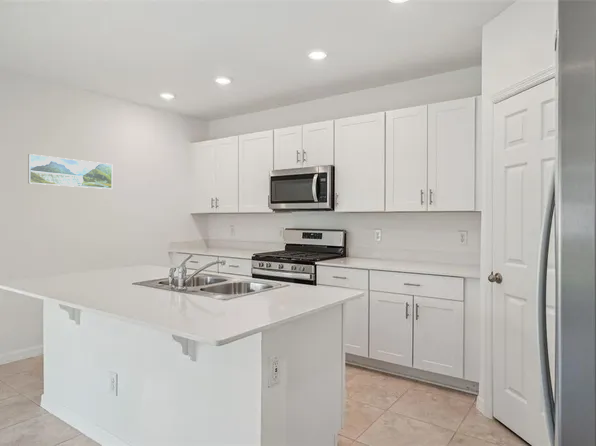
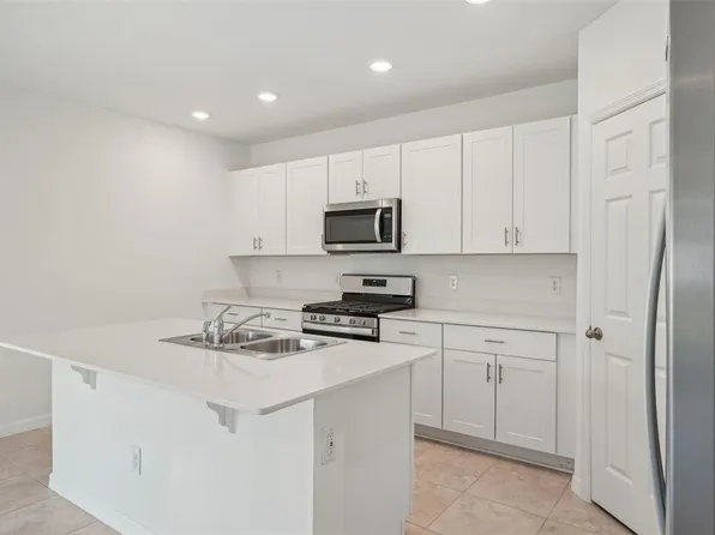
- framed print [27,153,113,190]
